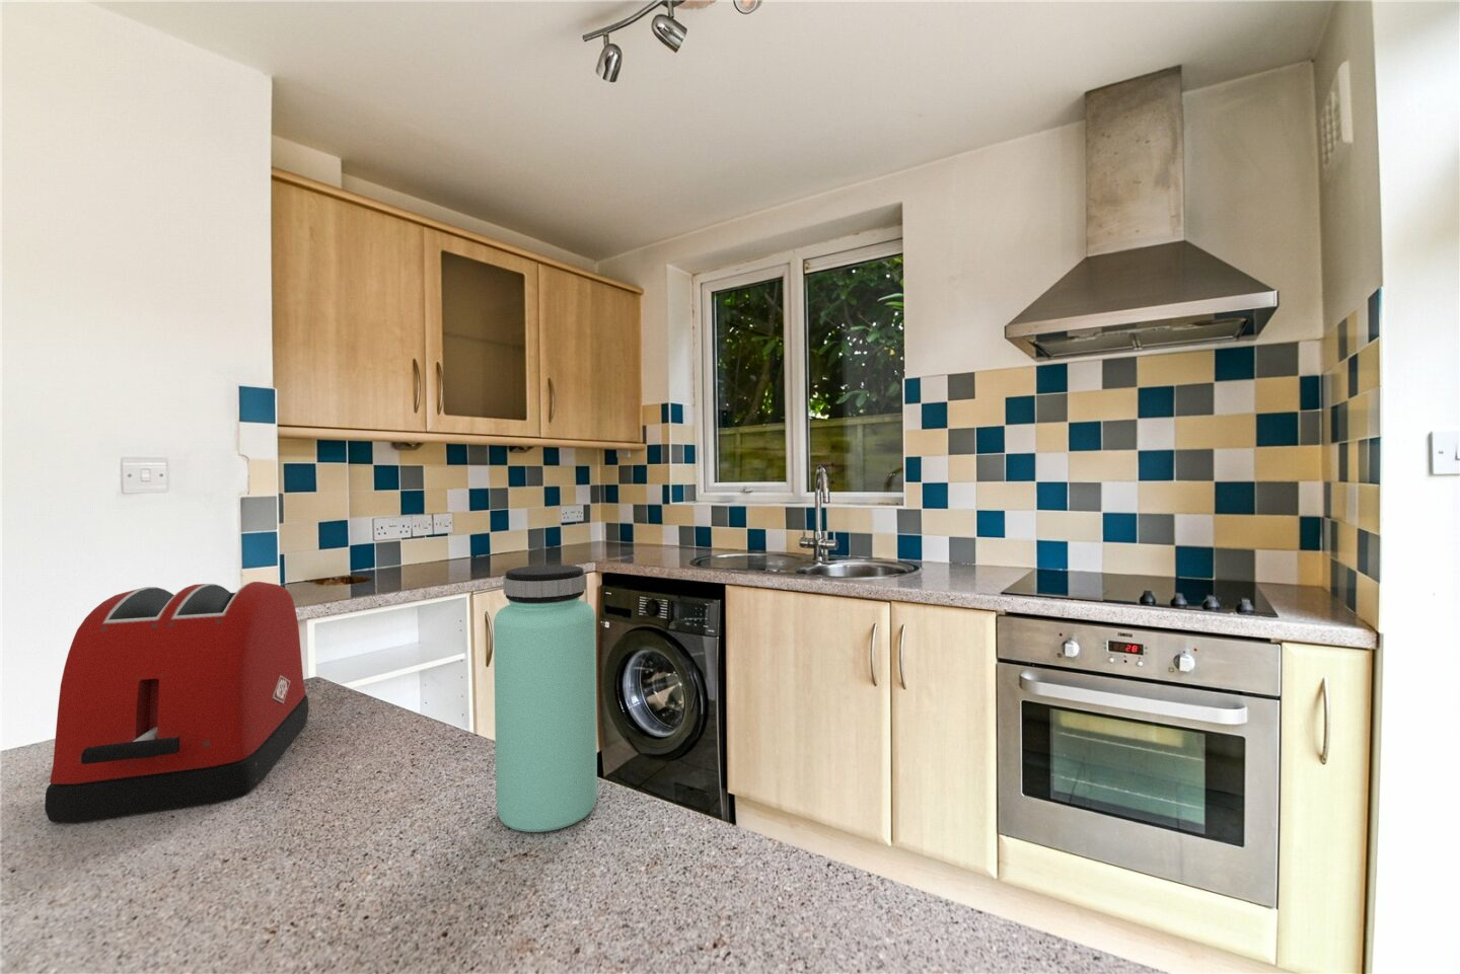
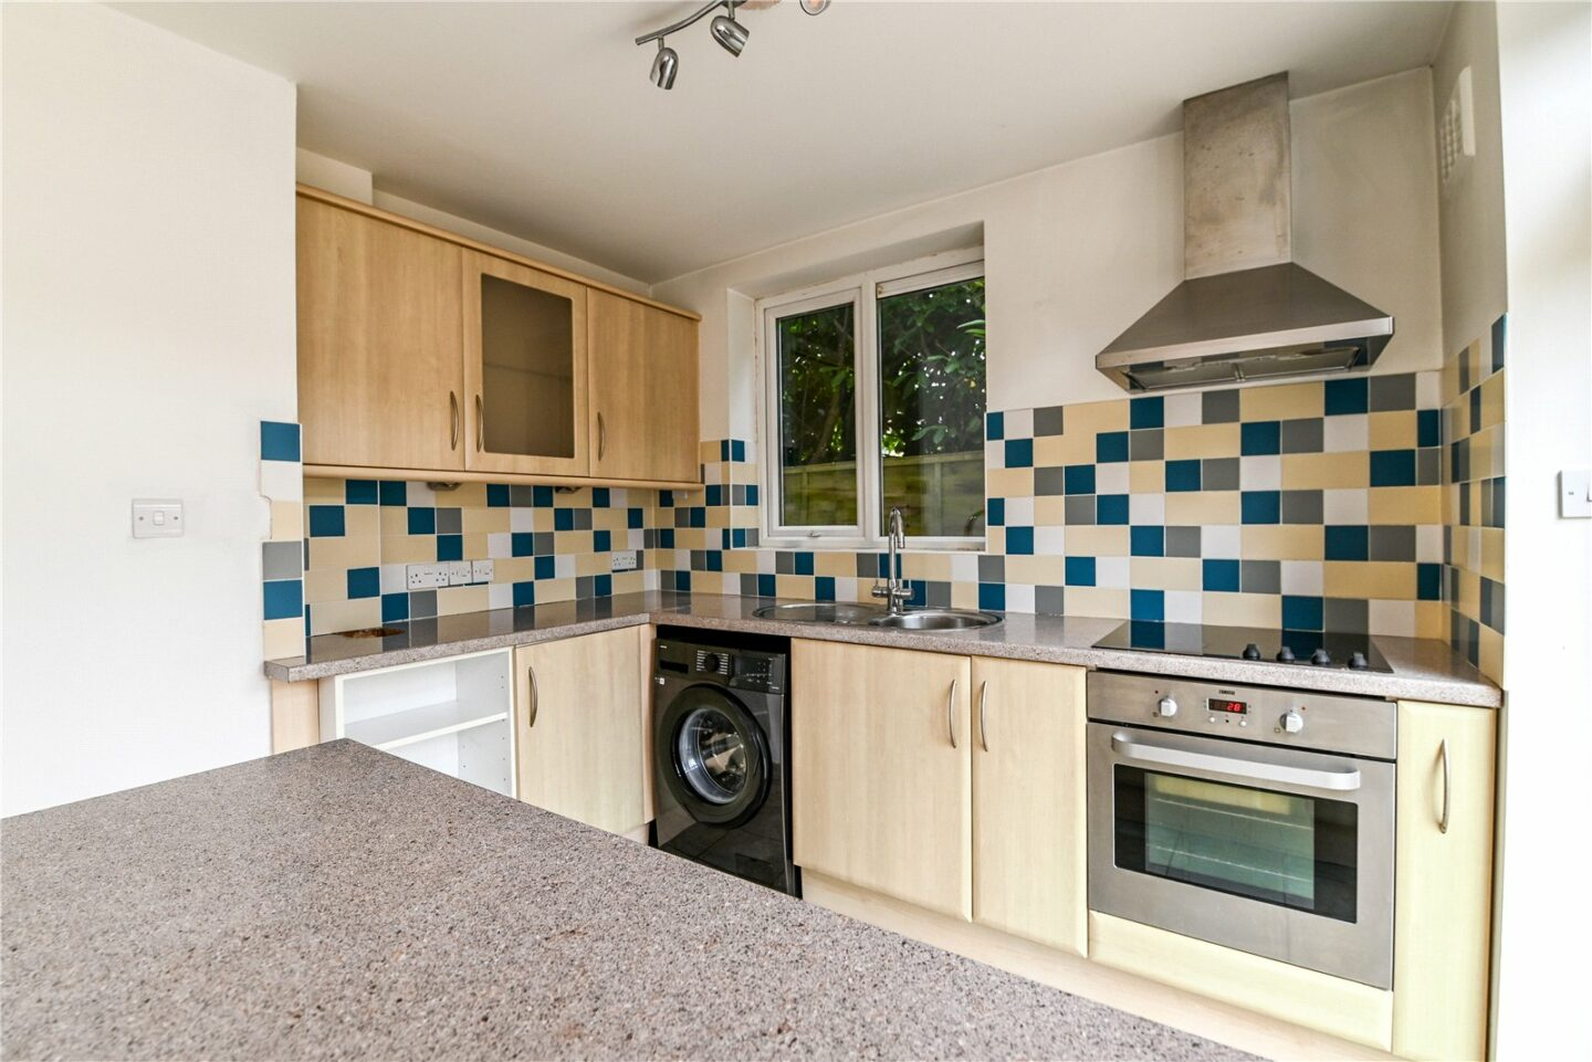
- toaster [43,580,310,823]
- bottle [492,563,598,833]
